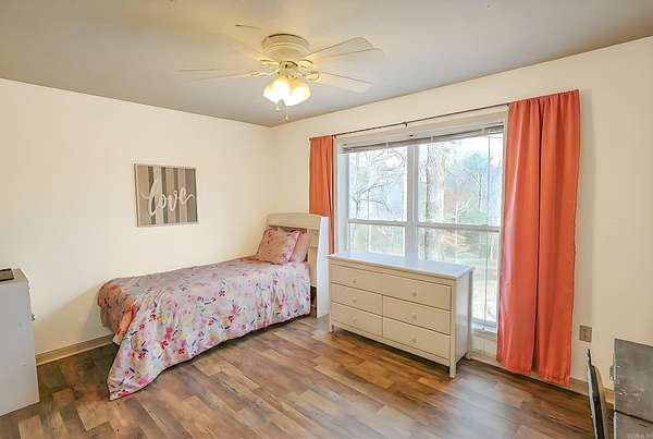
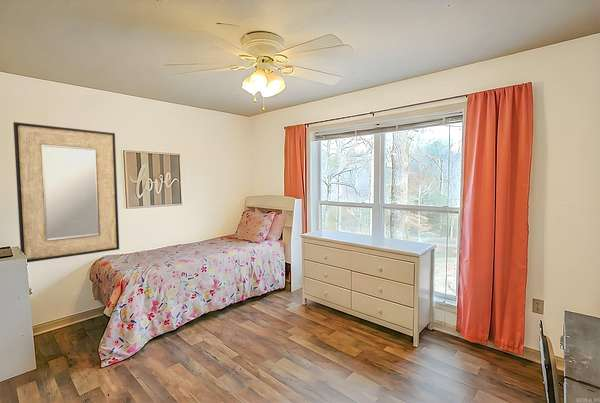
+ home mirror [12,121,120,264]
